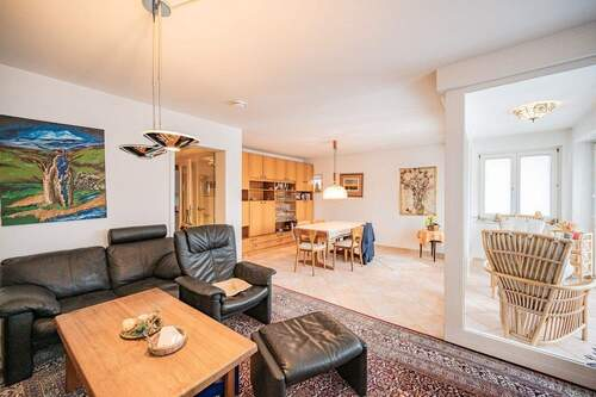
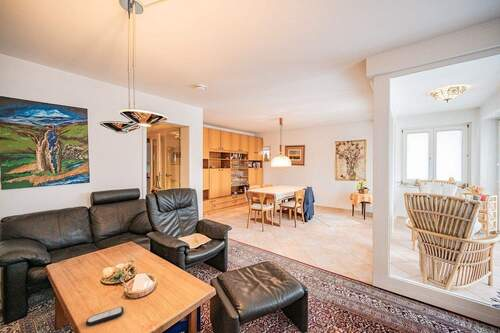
+ remote control [85,306,124,327]
